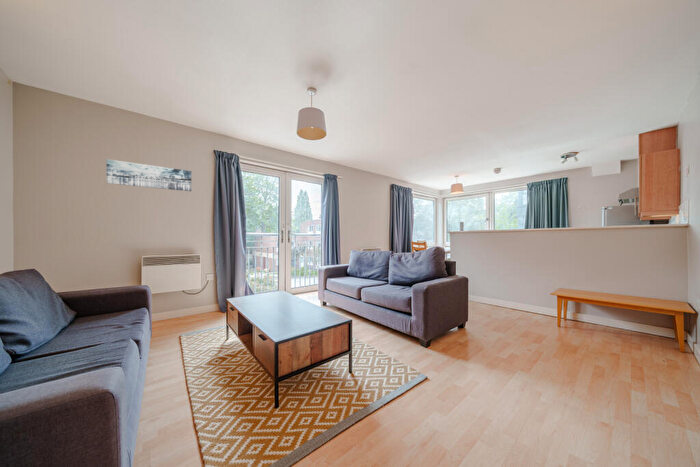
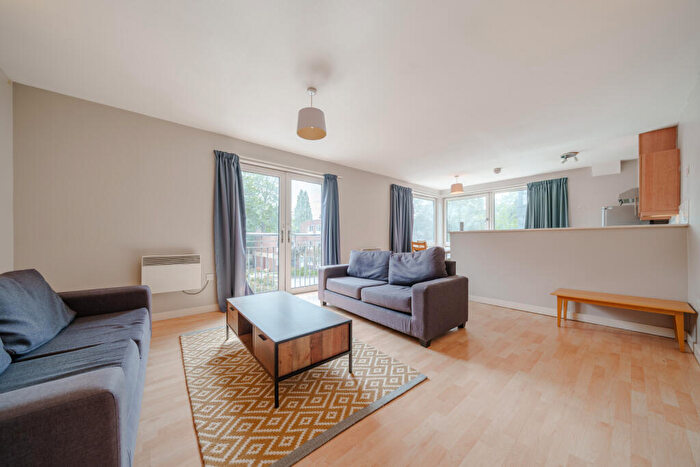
- wall art [106,158,192,192]
